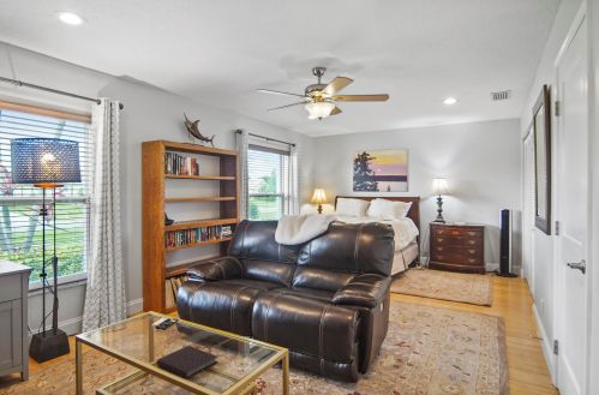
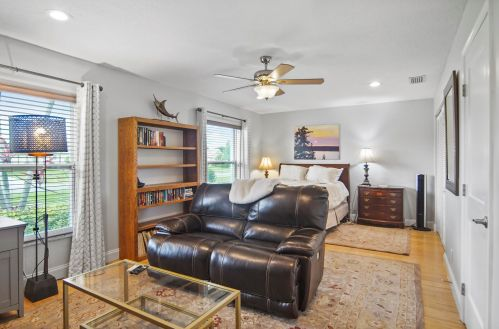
- notebook [156,345,218,379]
